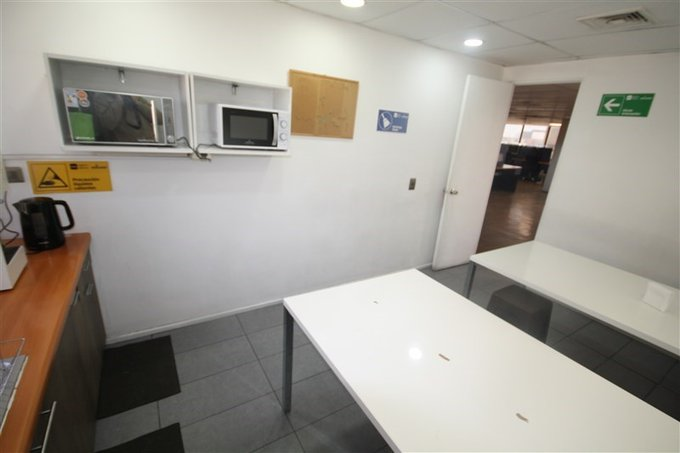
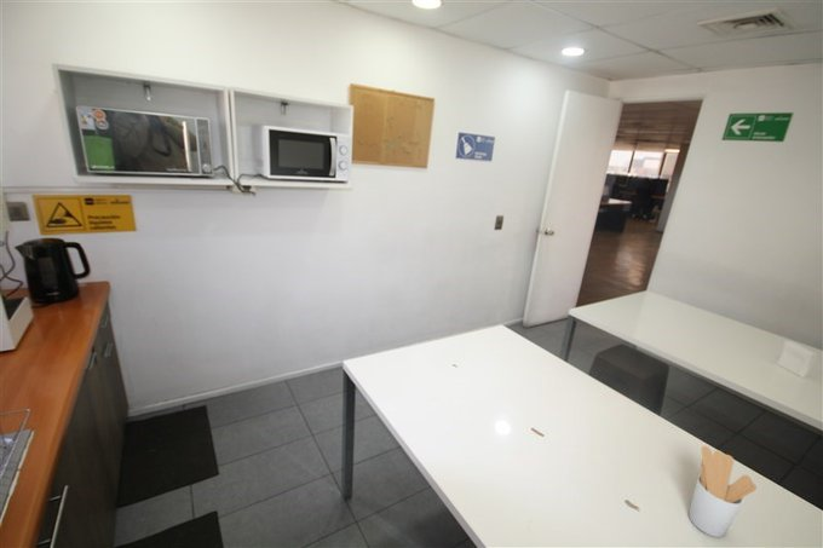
+ utensil holder [687,445,758,538]
